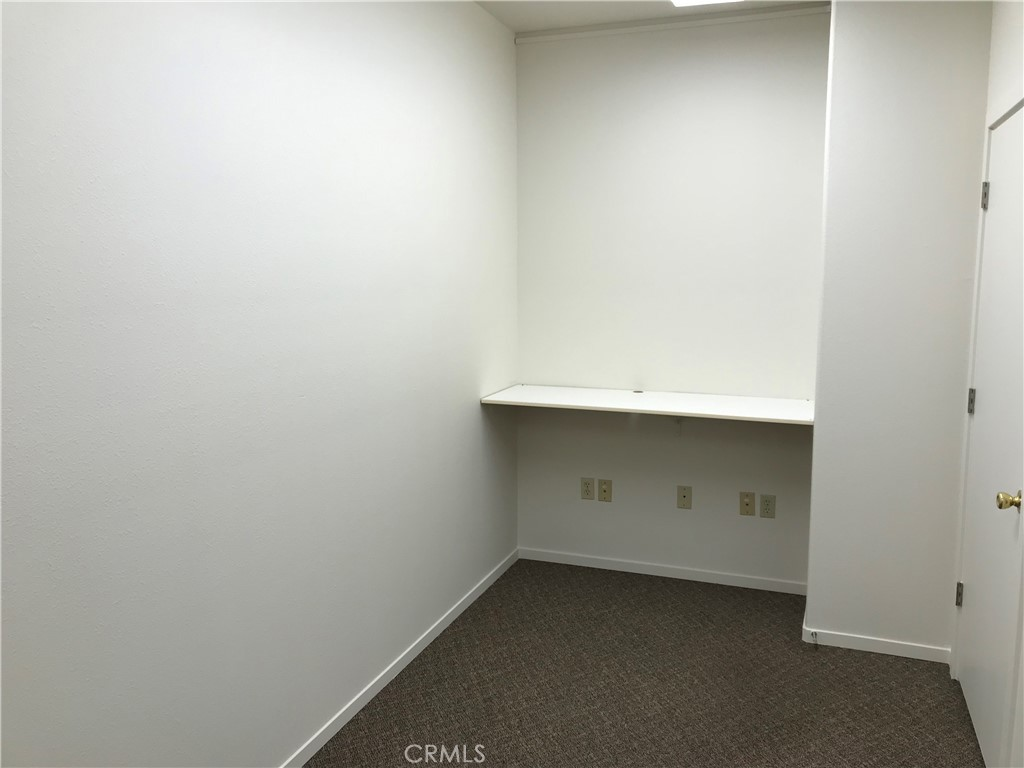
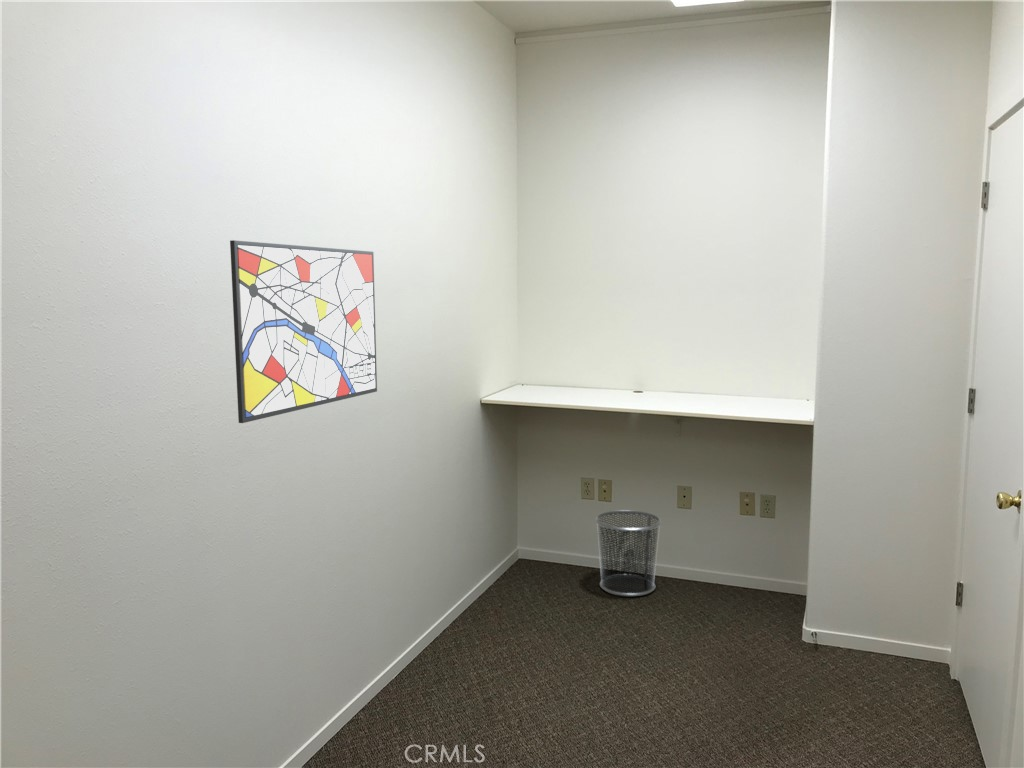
+ wall art [229,239,378,424]
+ waste bin [594,509,662,597]
